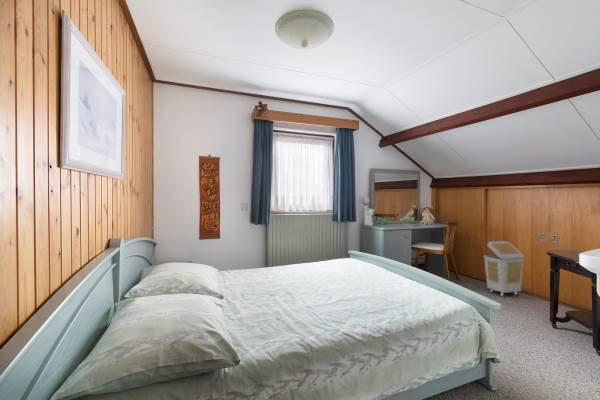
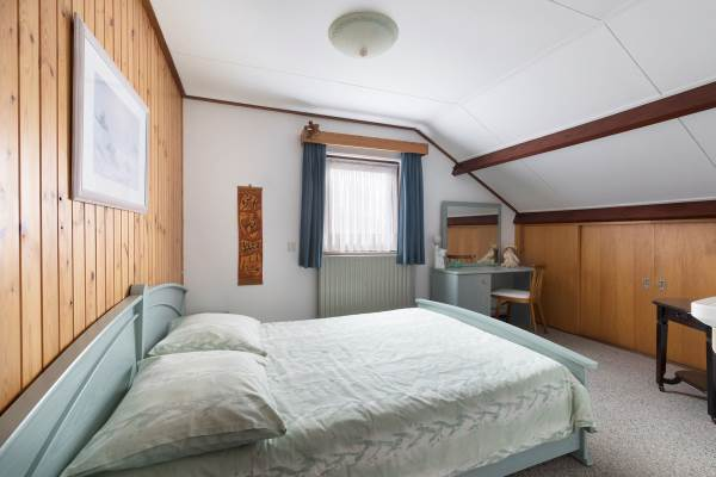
- laundry basket [483,240,525,297]
